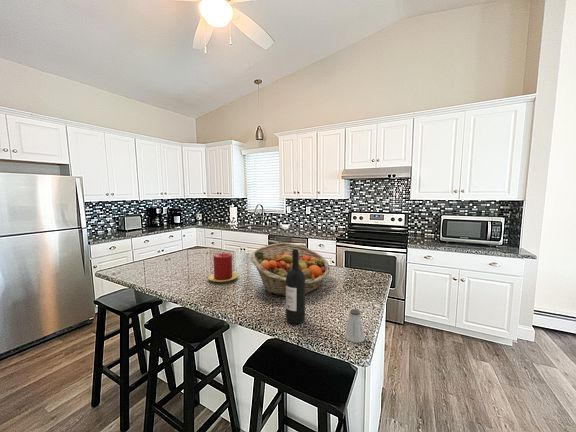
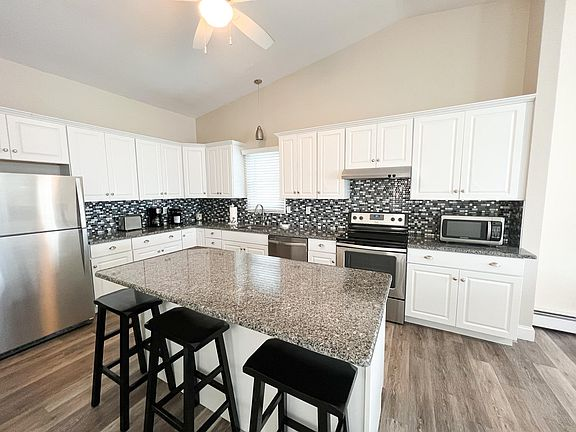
- saltshaker [343,308,366,344]
- wine bottle [285,249,306,325]
- fruit basket [250,242,331,297]
- candle [207,252,239,283]
